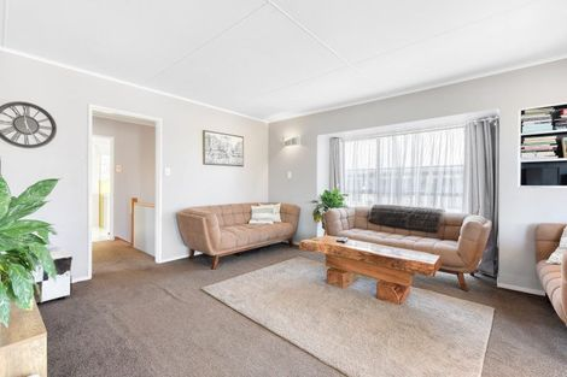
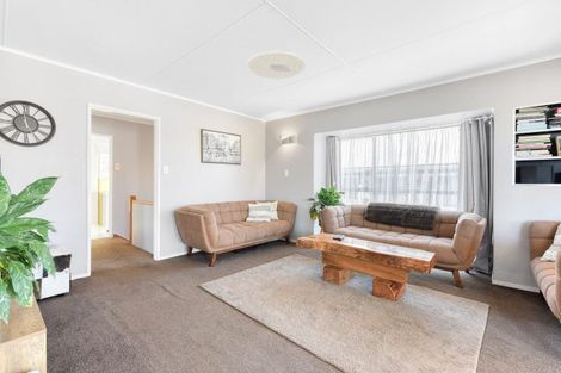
+ ceiling light [246,50,307,80]
